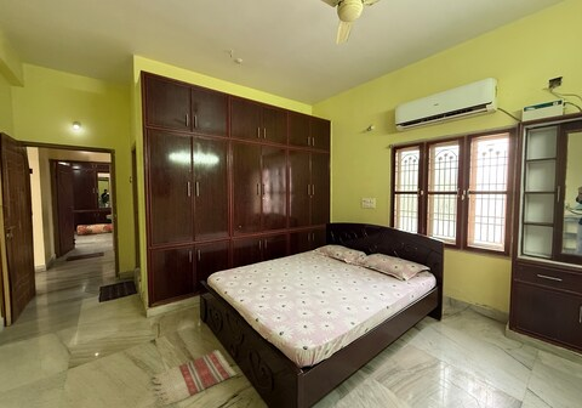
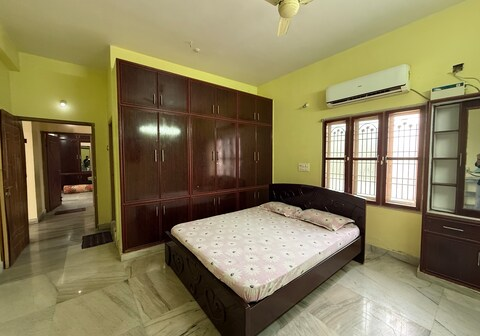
- rug [152,348,238,408]
